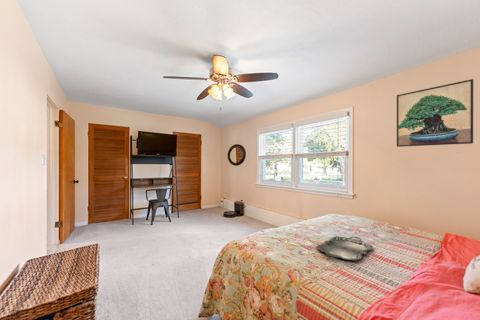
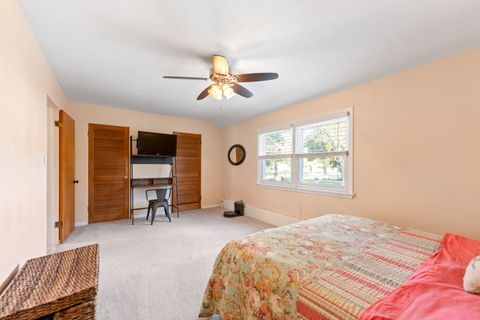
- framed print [396,78,474,148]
- serving tray [315,235,374,262]
